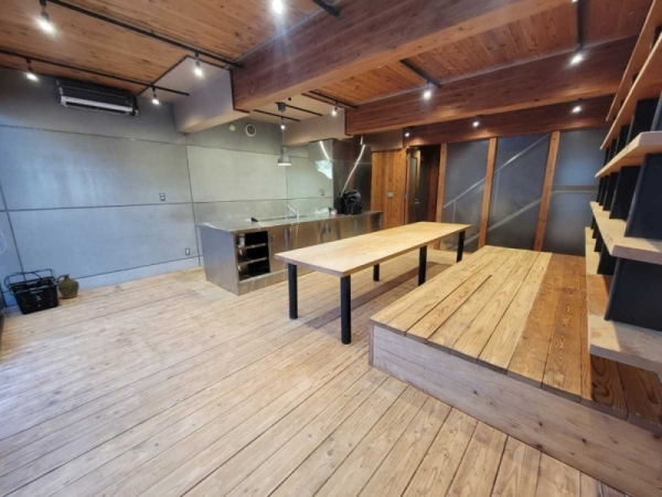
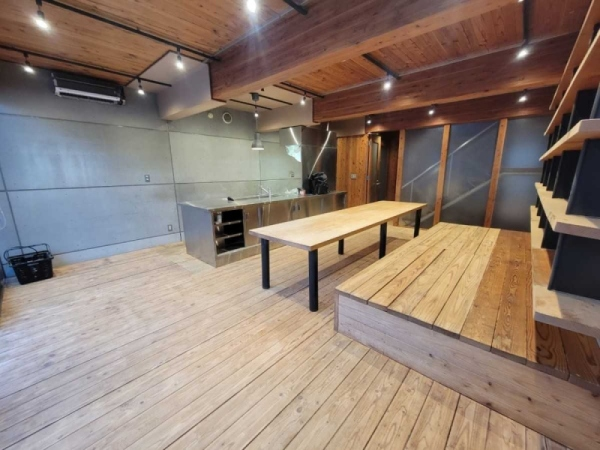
- ceramic jug [56,273,81,299]
